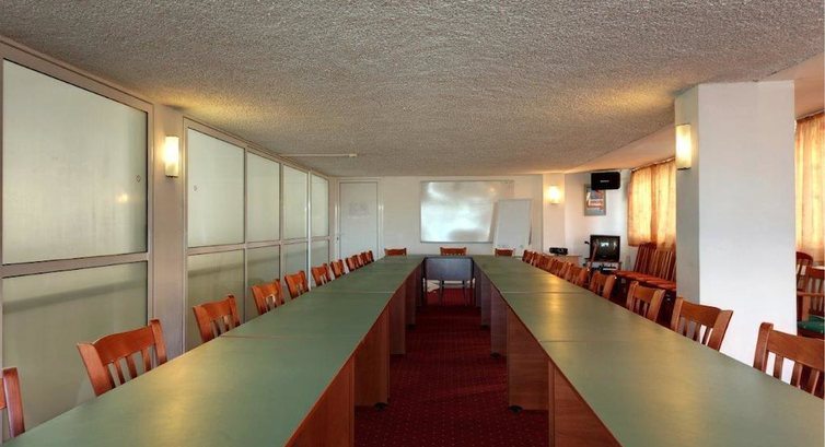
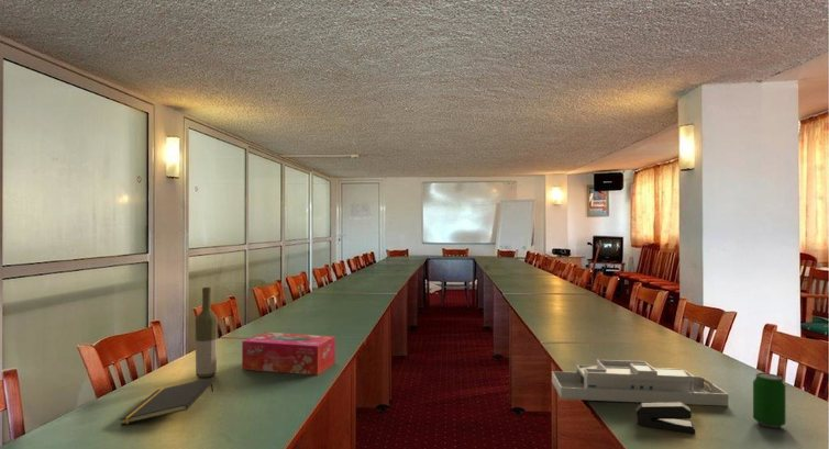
+ bottle [195,287,219,379]
+ beverage can [752,372,786,429]
+ tissue box [241,332,336,377]
+ stapler [634,402,696,435]
+ desk organizer [551,359,729,407]
+ notepad [119,377,214,426]
